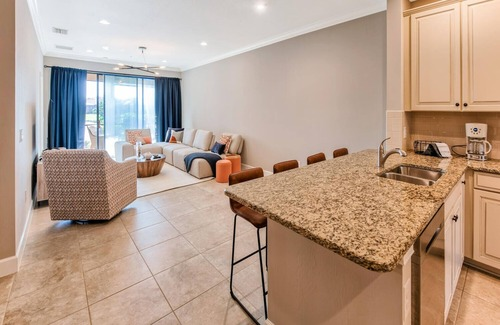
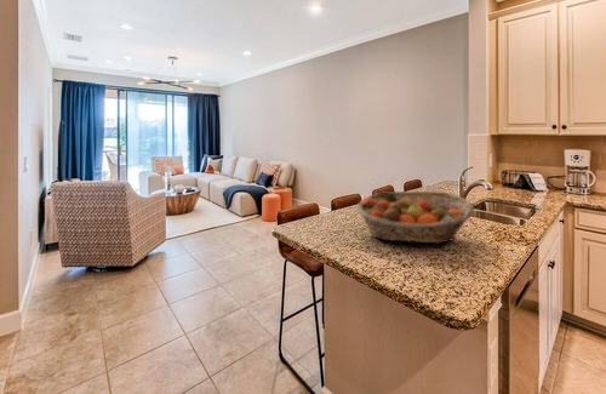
+ fruit basket [355,190,475,244]
